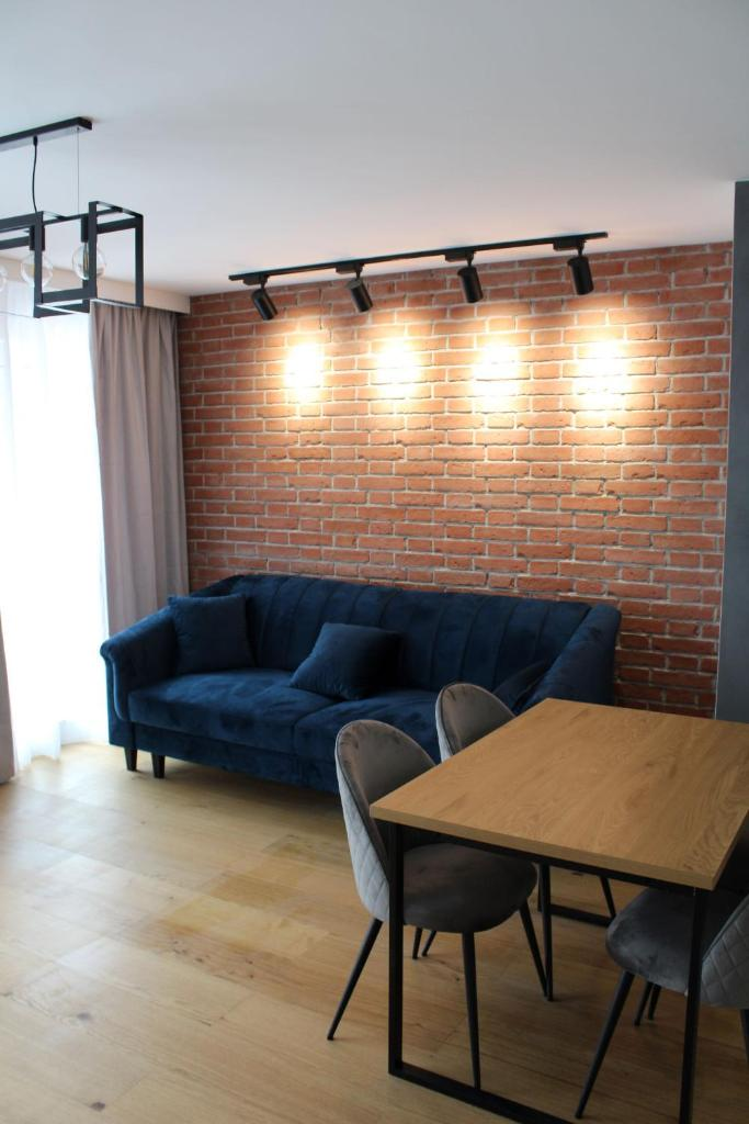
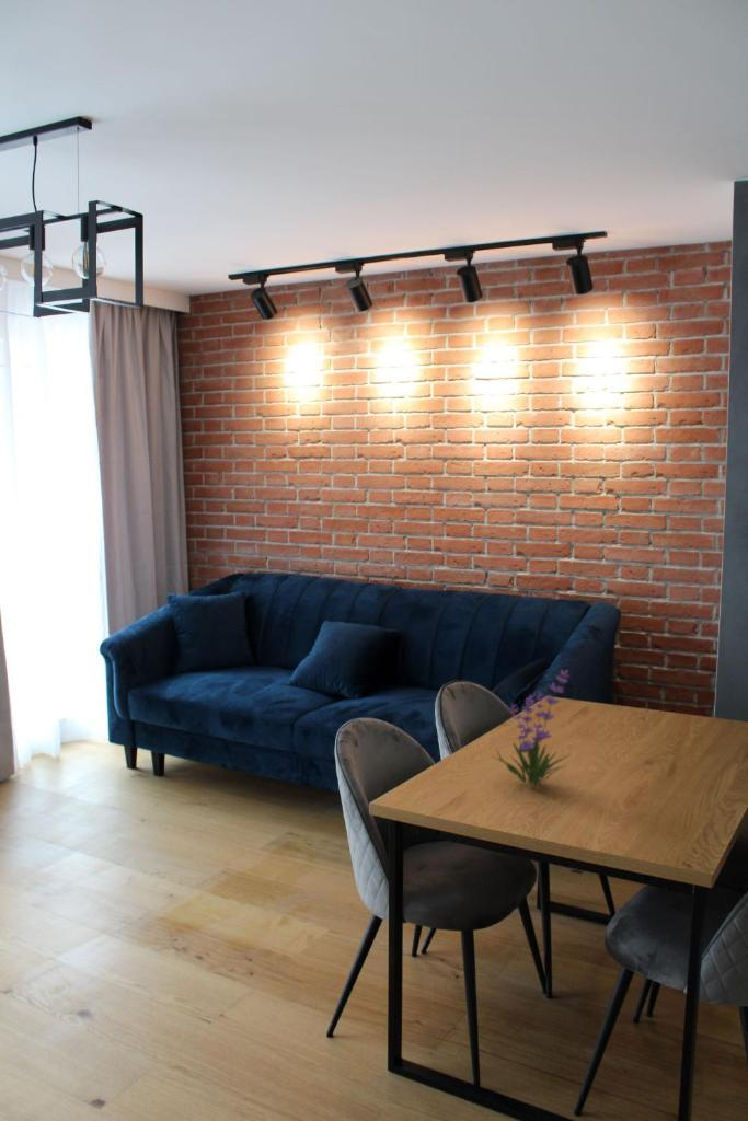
+ plant [492,668,572,789]
